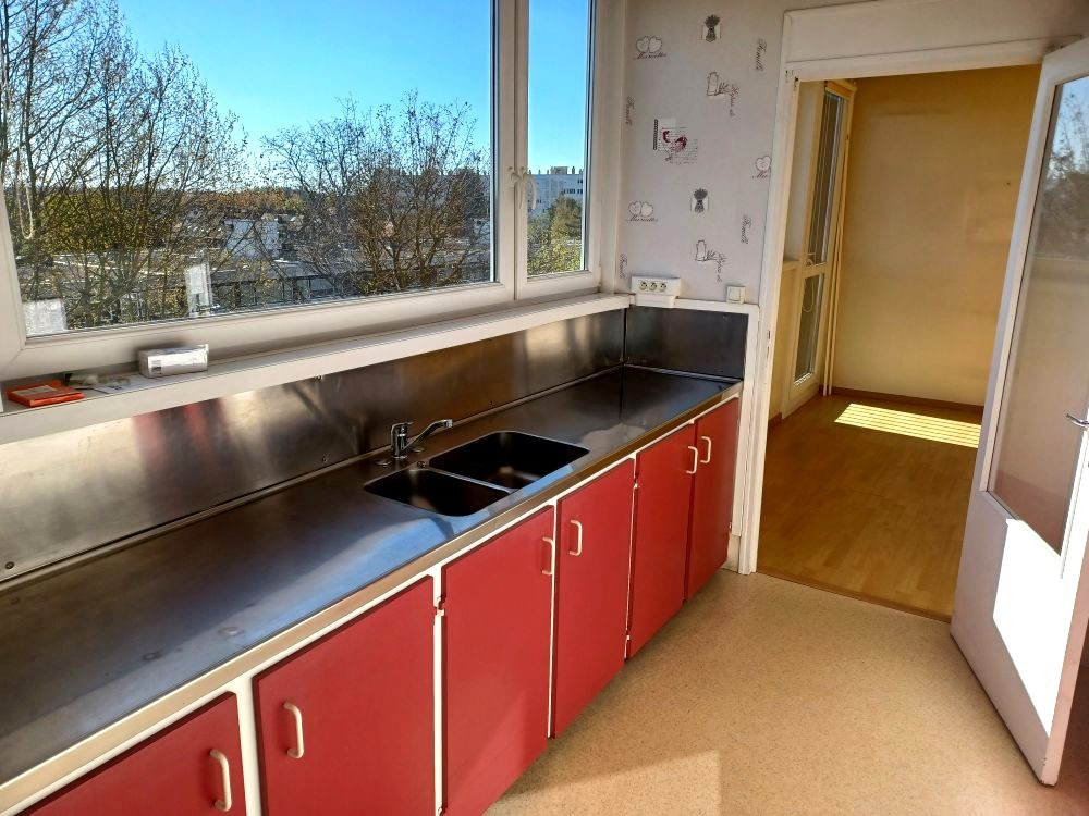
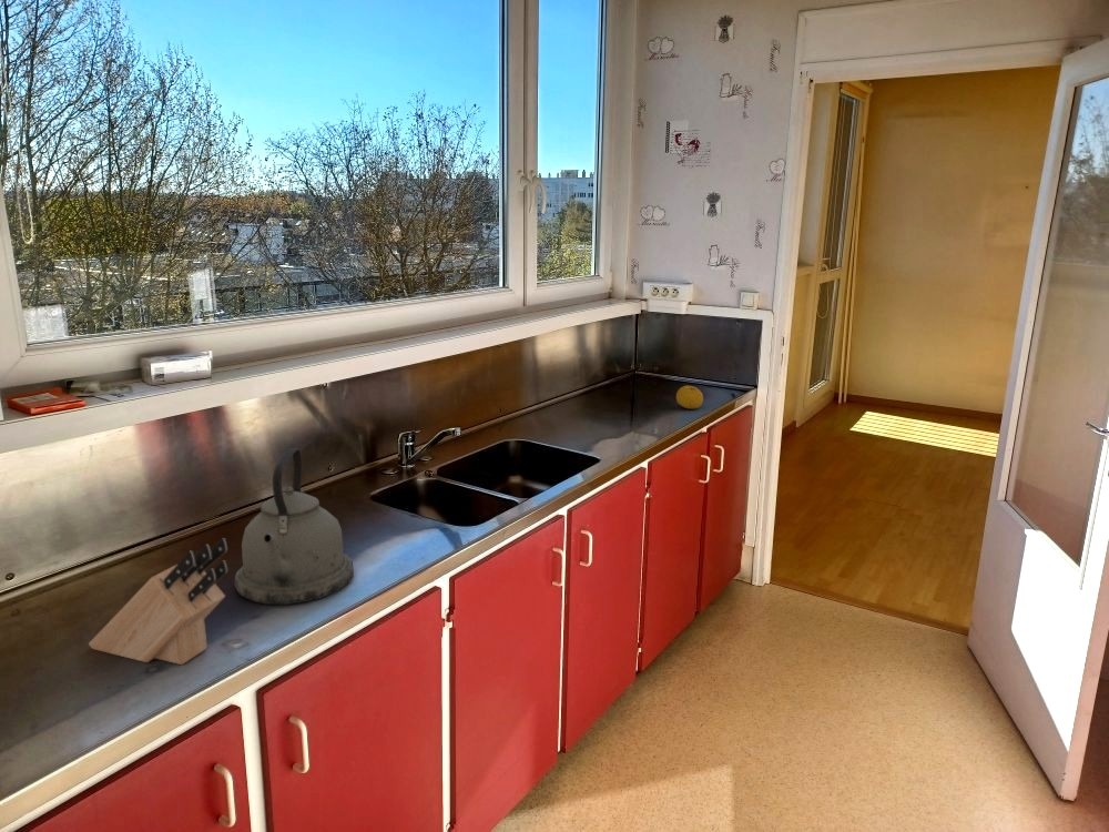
+ knife block [88,537,230,666]
+ fruit [675,385,704,409]
+ kettle [233,447,355,606]
